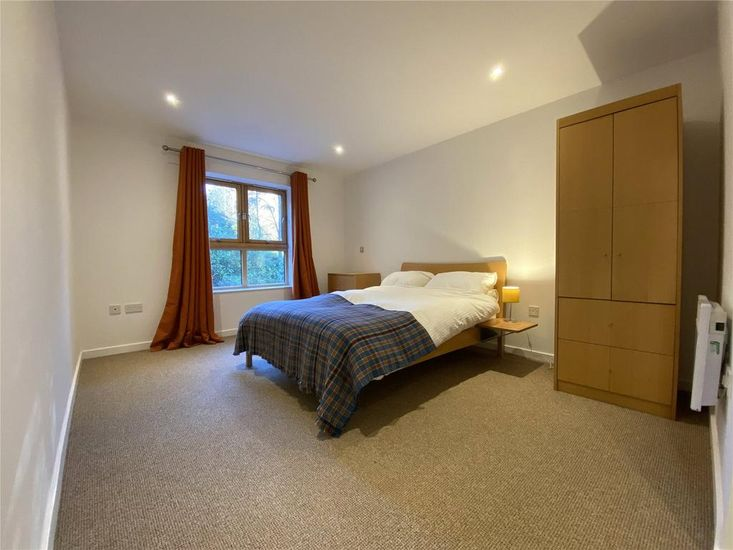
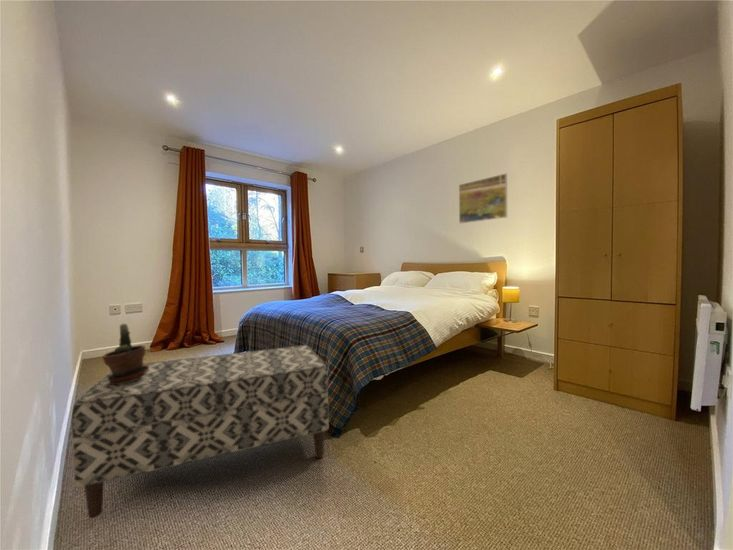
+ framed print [458,172,508,224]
+ potted plant [101,322,149,384]
+ bench [71,344,330,519]
